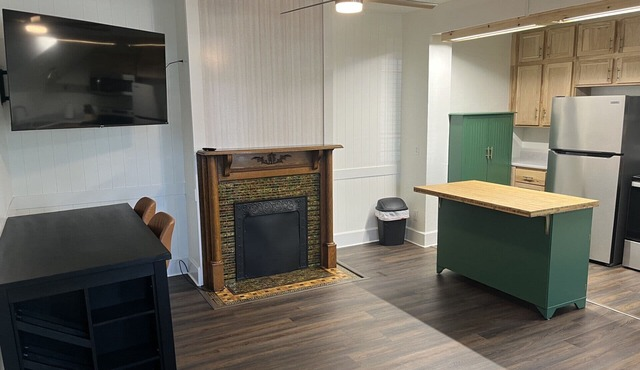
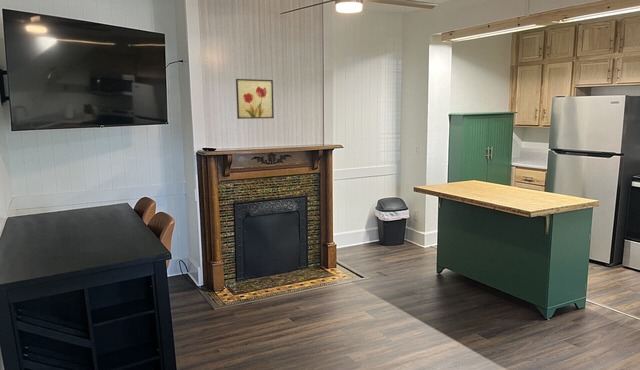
+ wall art [235,78,275,120]
